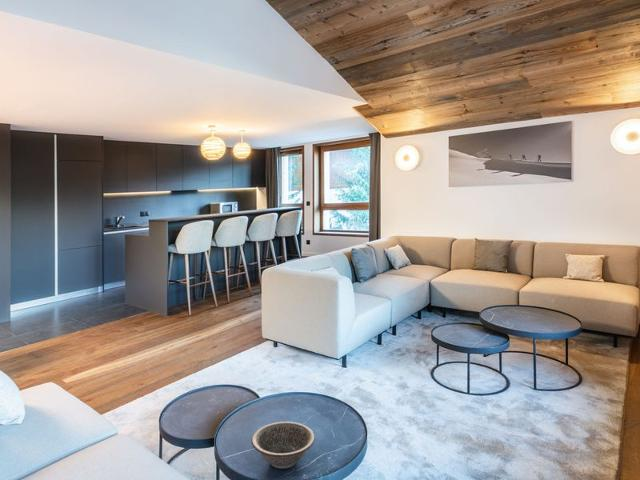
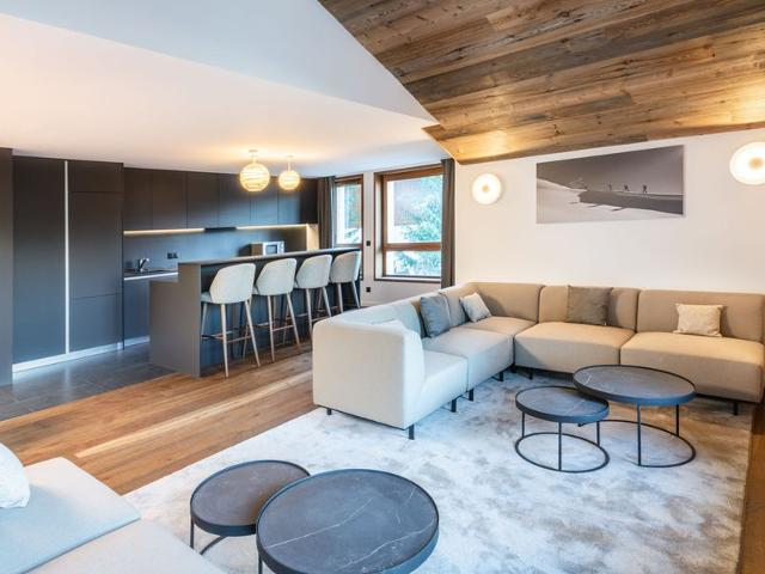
- decorative bowl [251,421,316,470]
